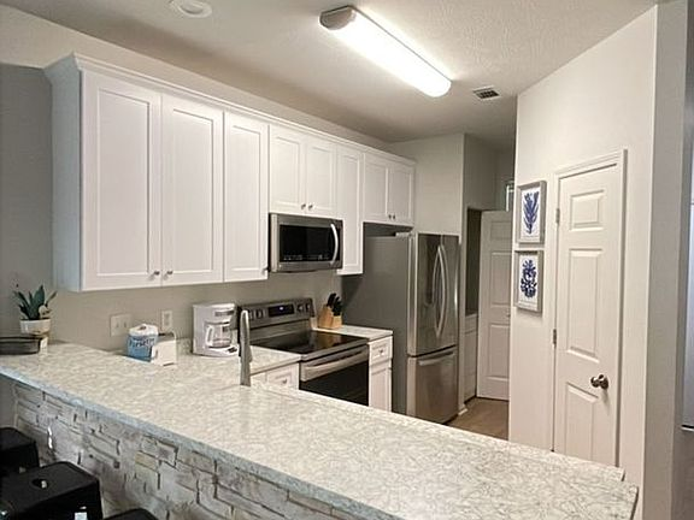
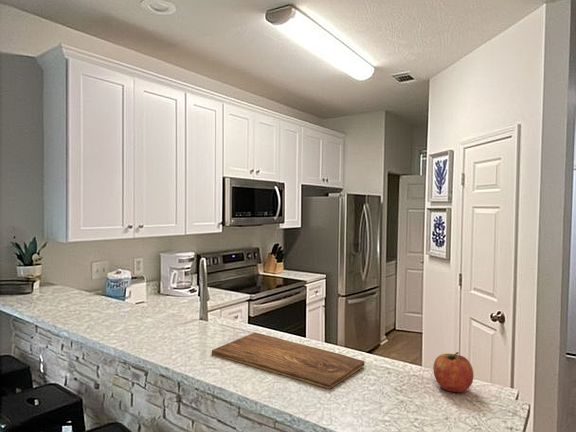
+ cutting board [211,332,365,390]
+ fruit [432,351,475,393]
